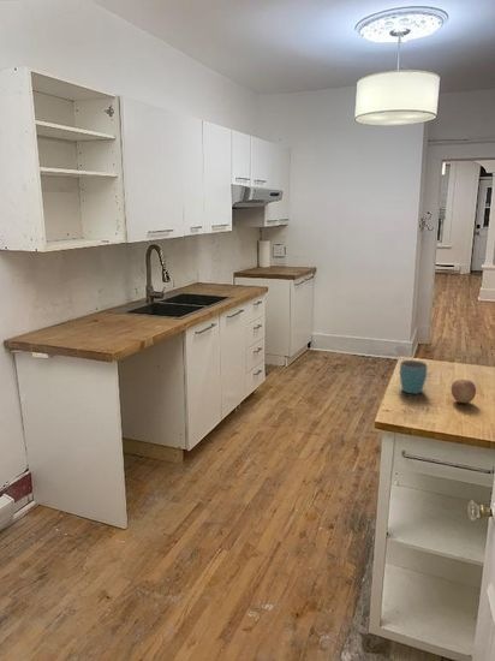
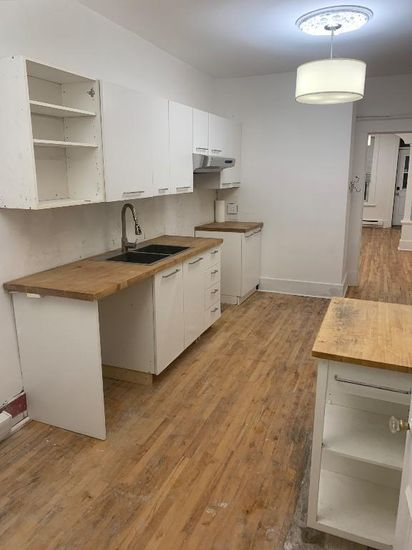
- fruit [451,379,477,404]
- mug [399,359,429,394]
